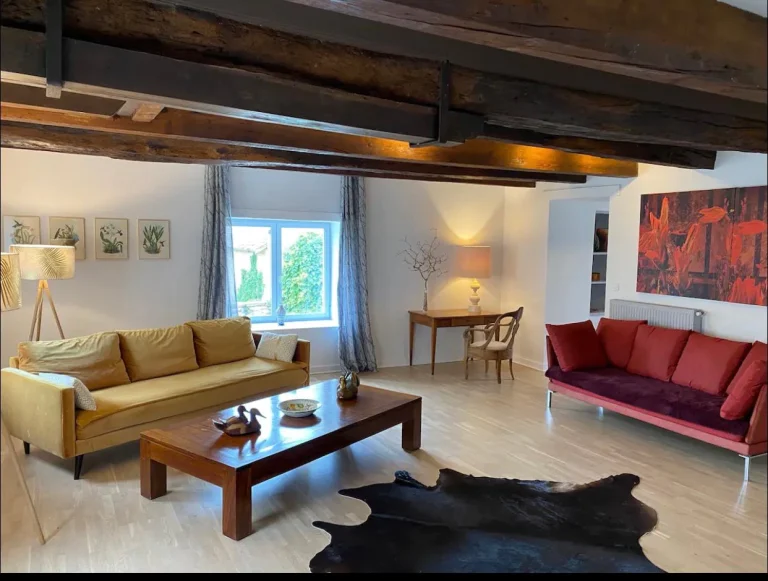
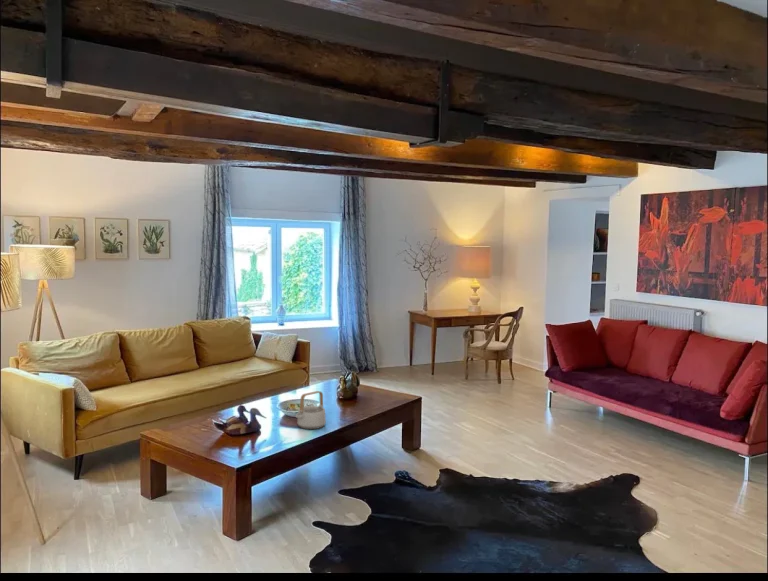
+ teapot [295,390,327,430]
